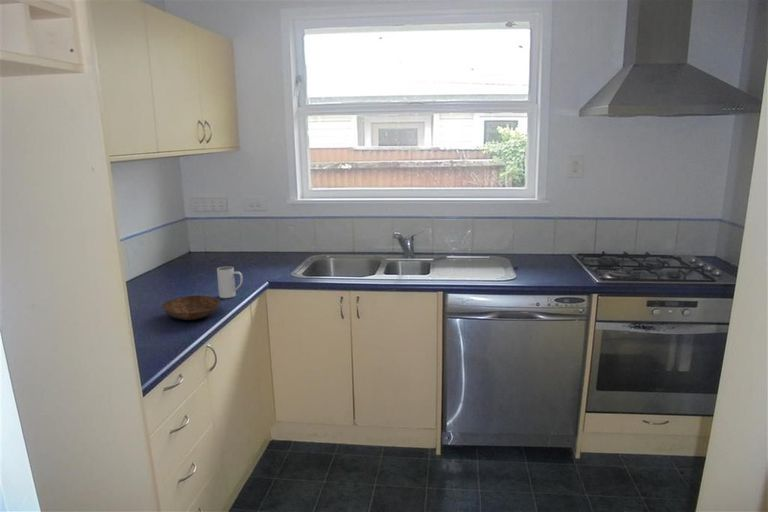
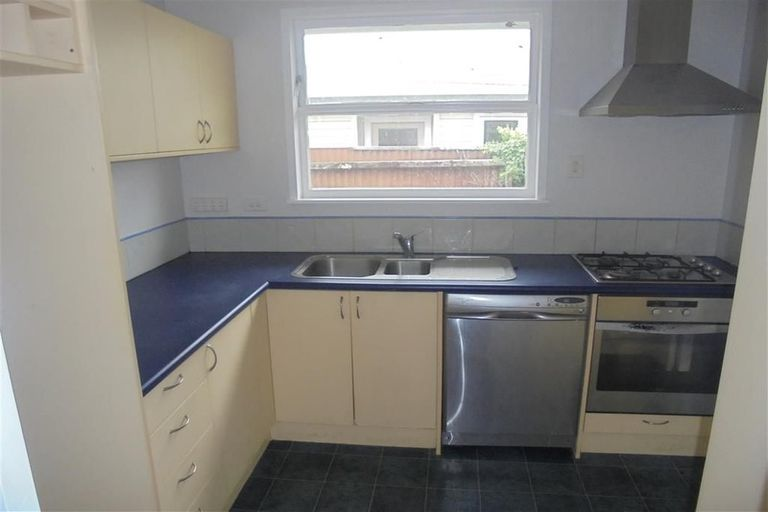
- mug [216,266,243,299]
- bowl [161,294,221,321]
